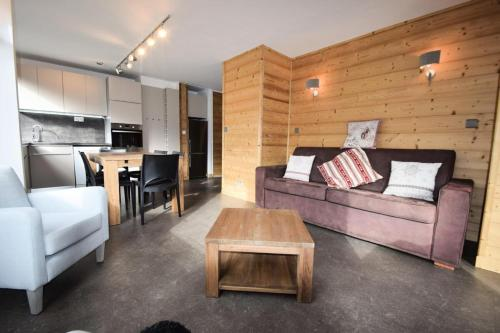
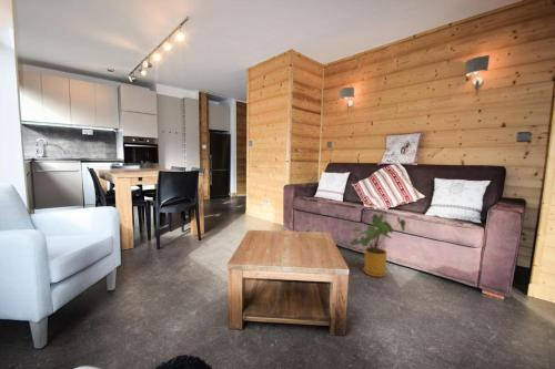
+ house plant [349,213,406,278]
